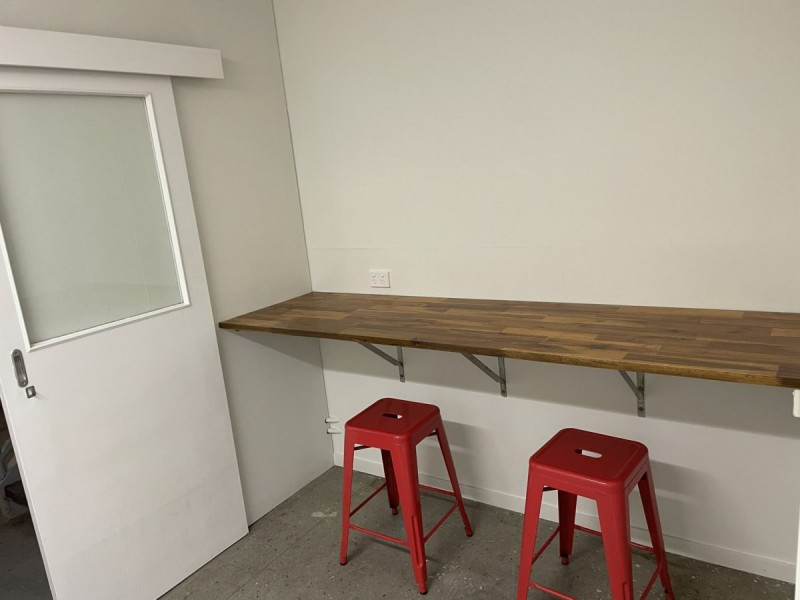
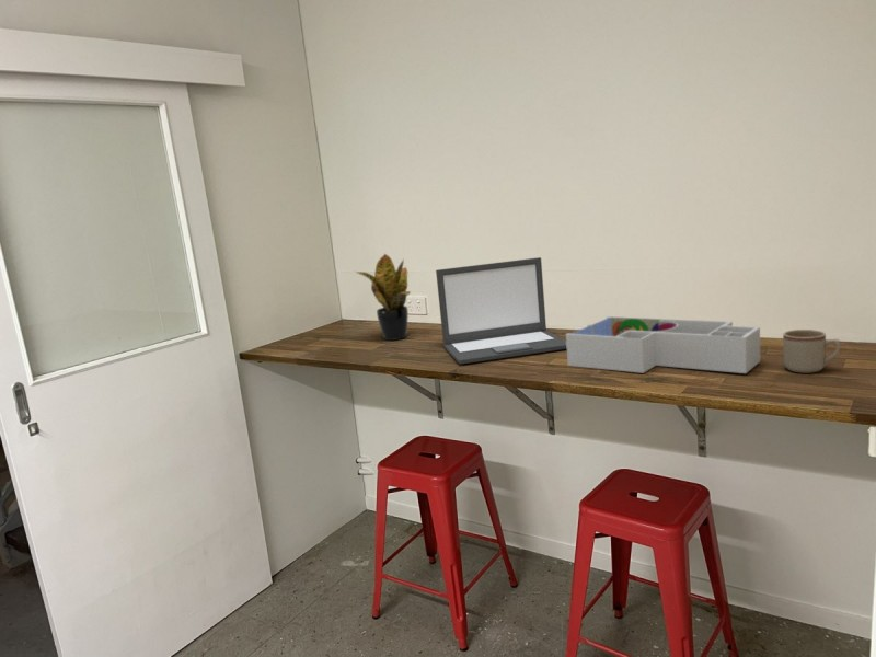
+ laptop [435,256,567,366]
+ desk organizer [565,315,761,374]
+ mug [782,328,841,373]
+ potted plant [355,253,412,342]
